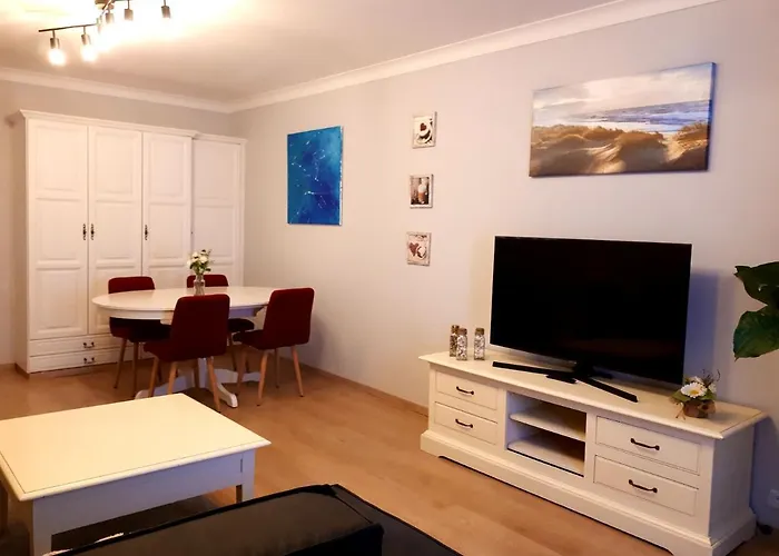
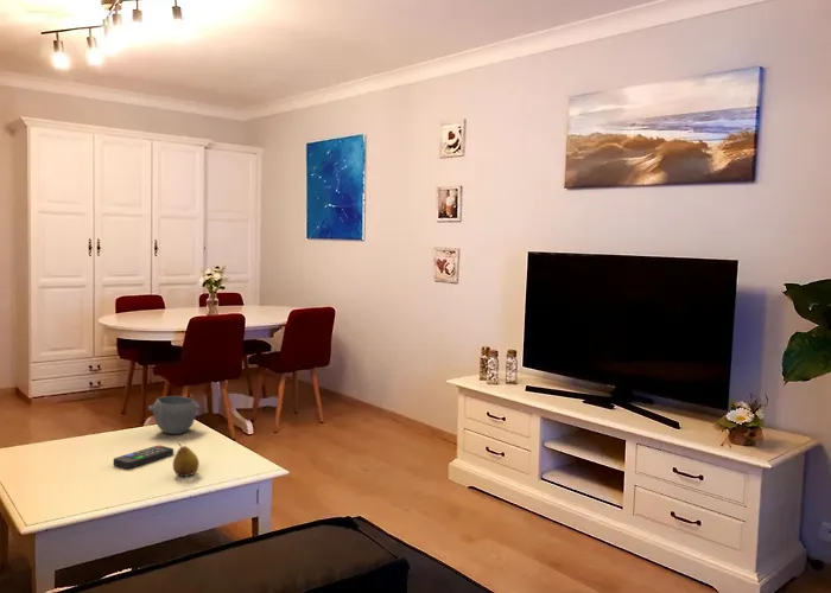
+ remote control [113,444,175,470]
+ bowl [147,395,201,435]
+ fruit [172,441,201,478]
